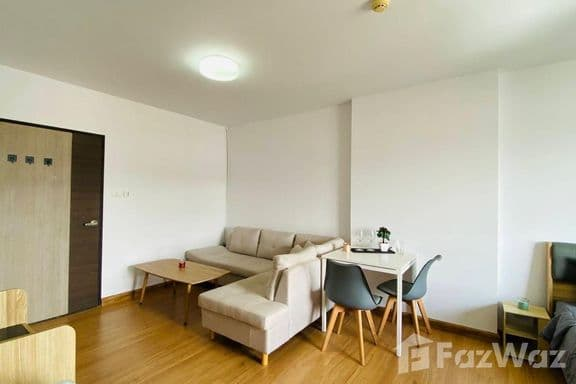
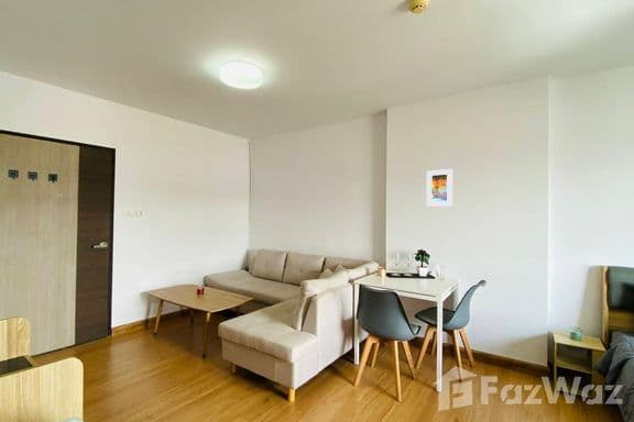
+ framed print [426,168,453,208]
